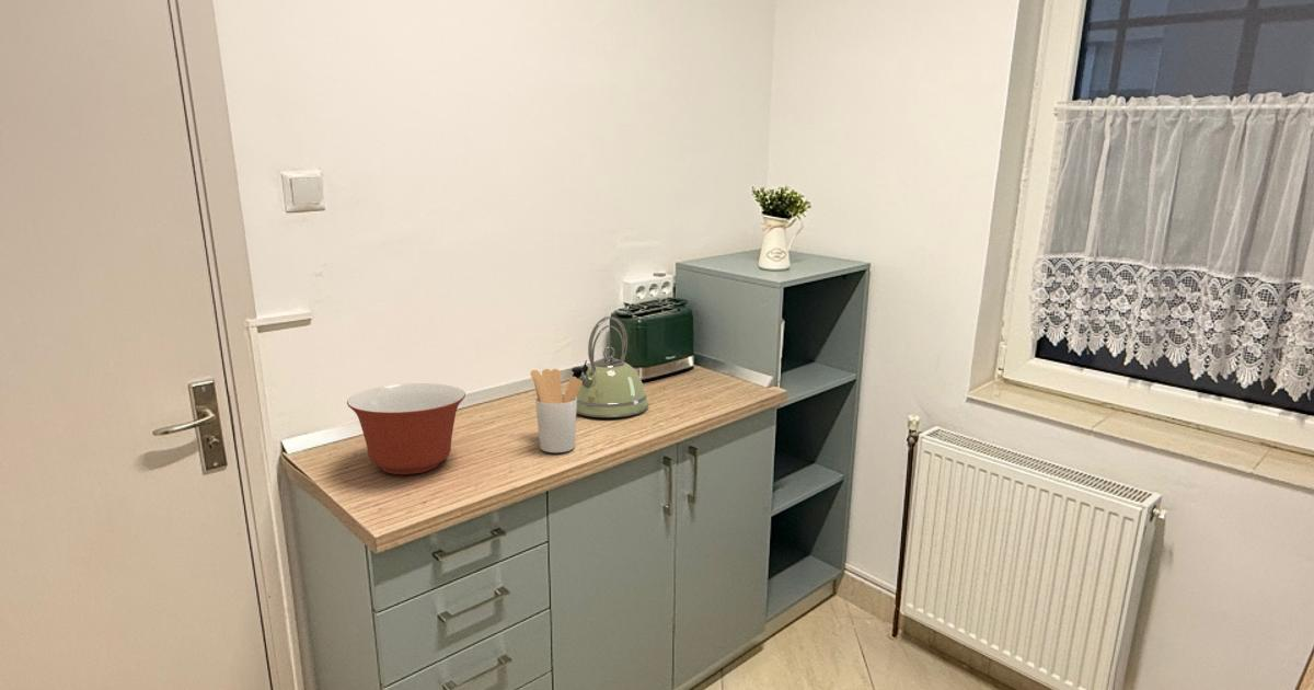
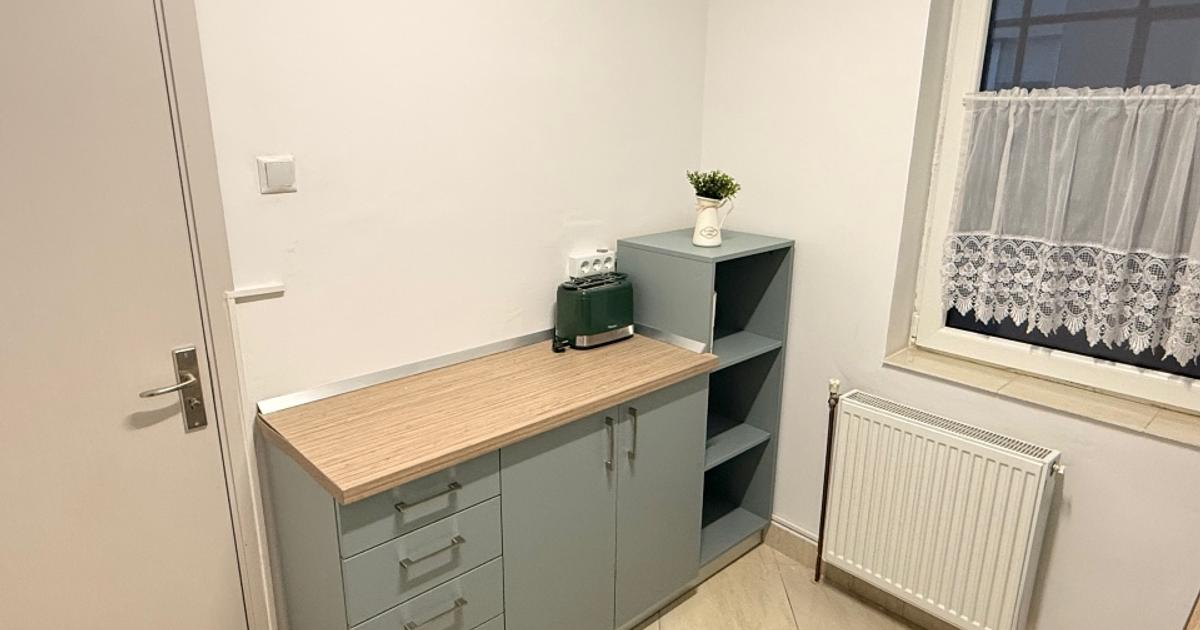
- kettle [570,315,649,418]
- utensil holder [530,368,583,453]
- mixing bowl [346,382,466,475]
